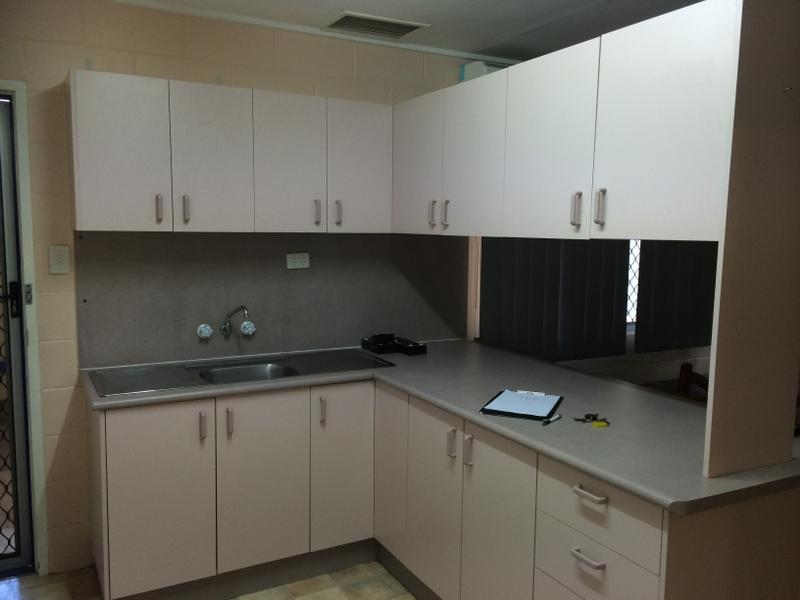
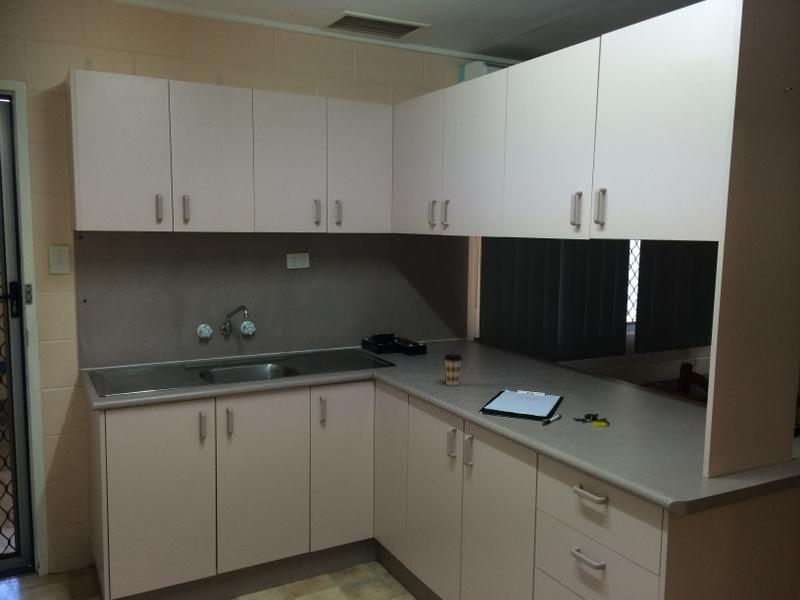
+ coffee cup [443,353,464,386]
